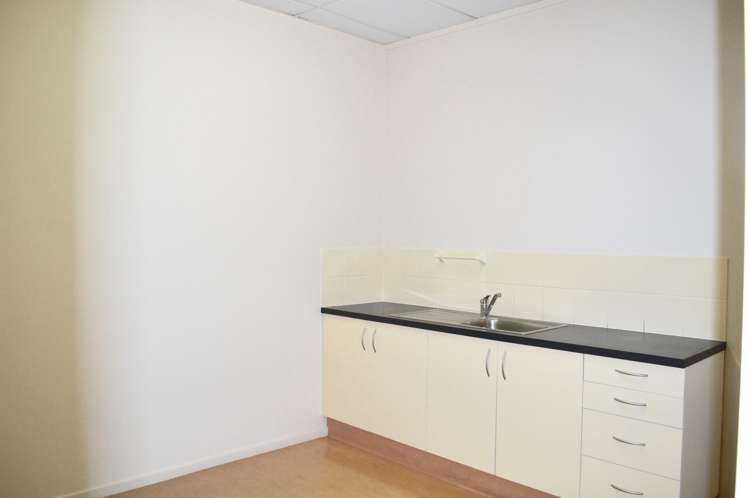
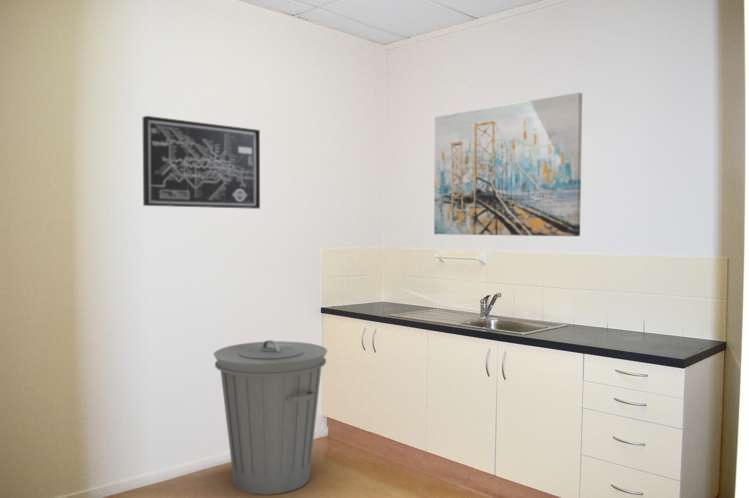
+ wall art [433,91,583,237]
+ wall art [142,115,261,210]
+ trash can [213,339,328,496]
